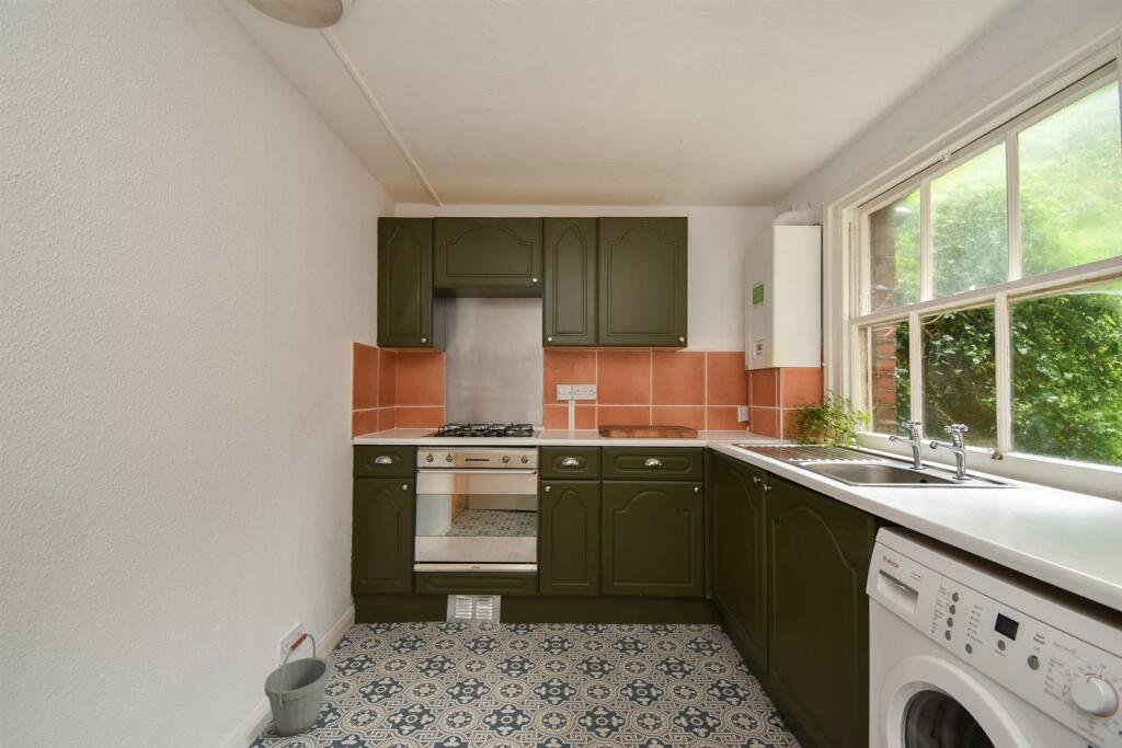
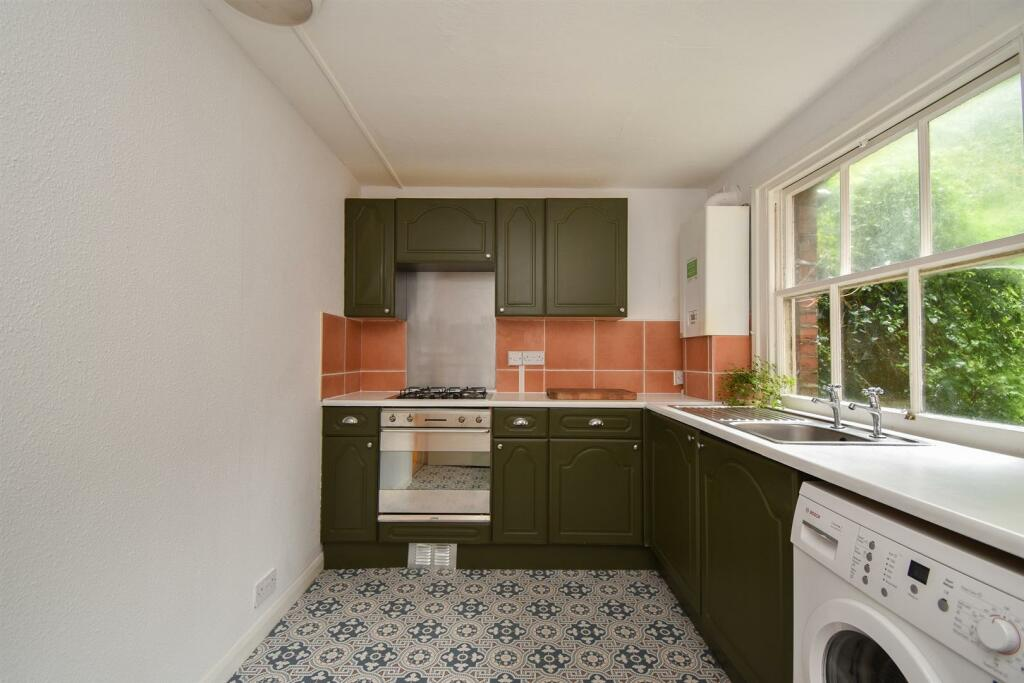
- bucket [264,632,331,738]
